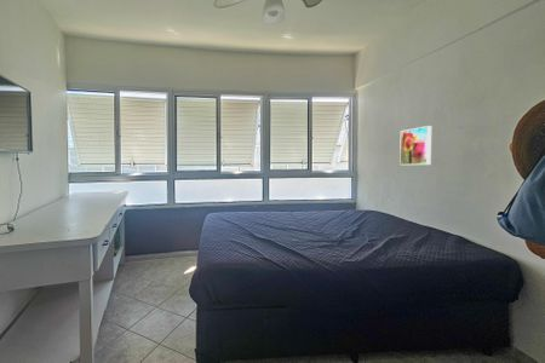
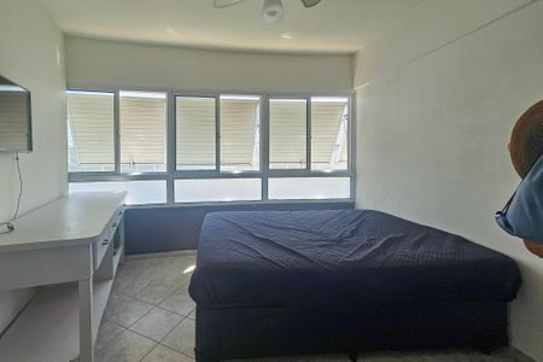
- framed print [398,125,432,166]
